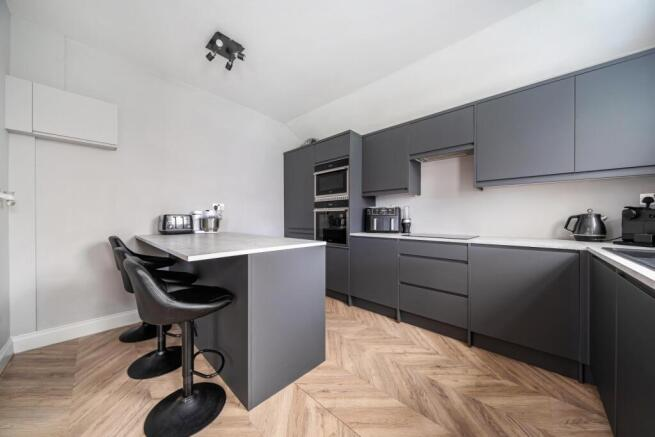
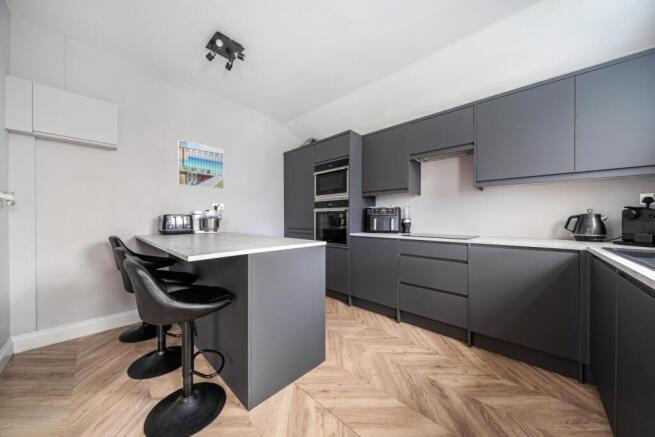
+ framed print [177,139,225,190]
